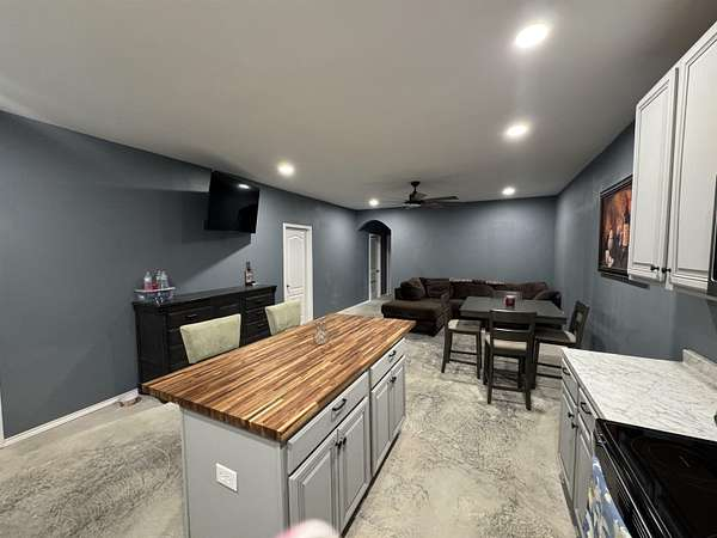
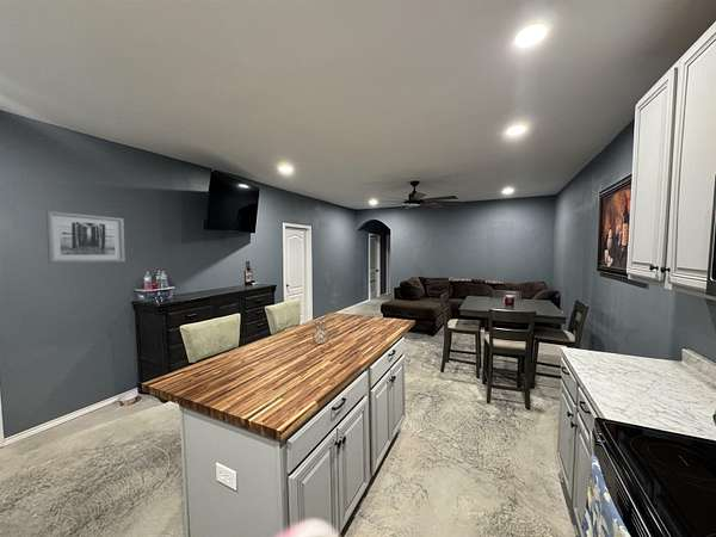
+ wall art [45,210,126,265]
